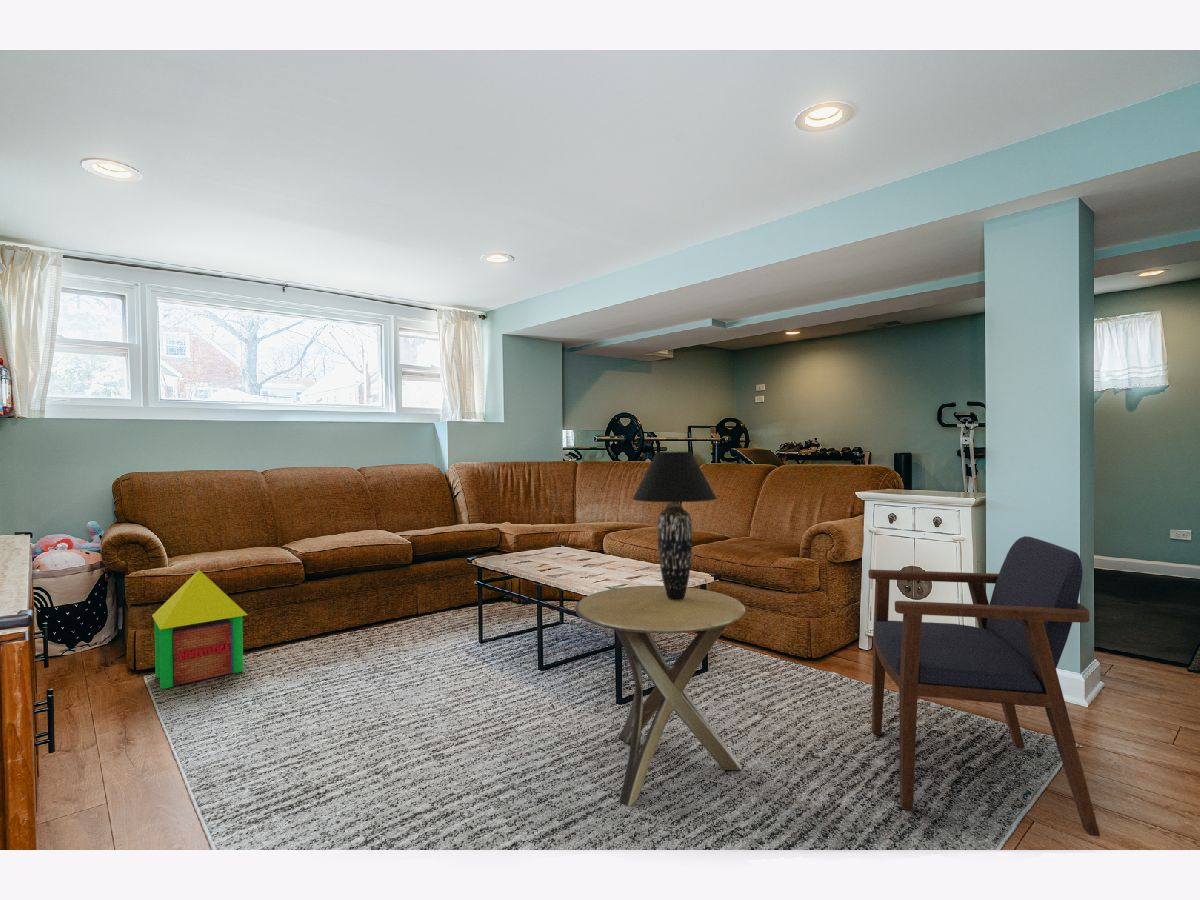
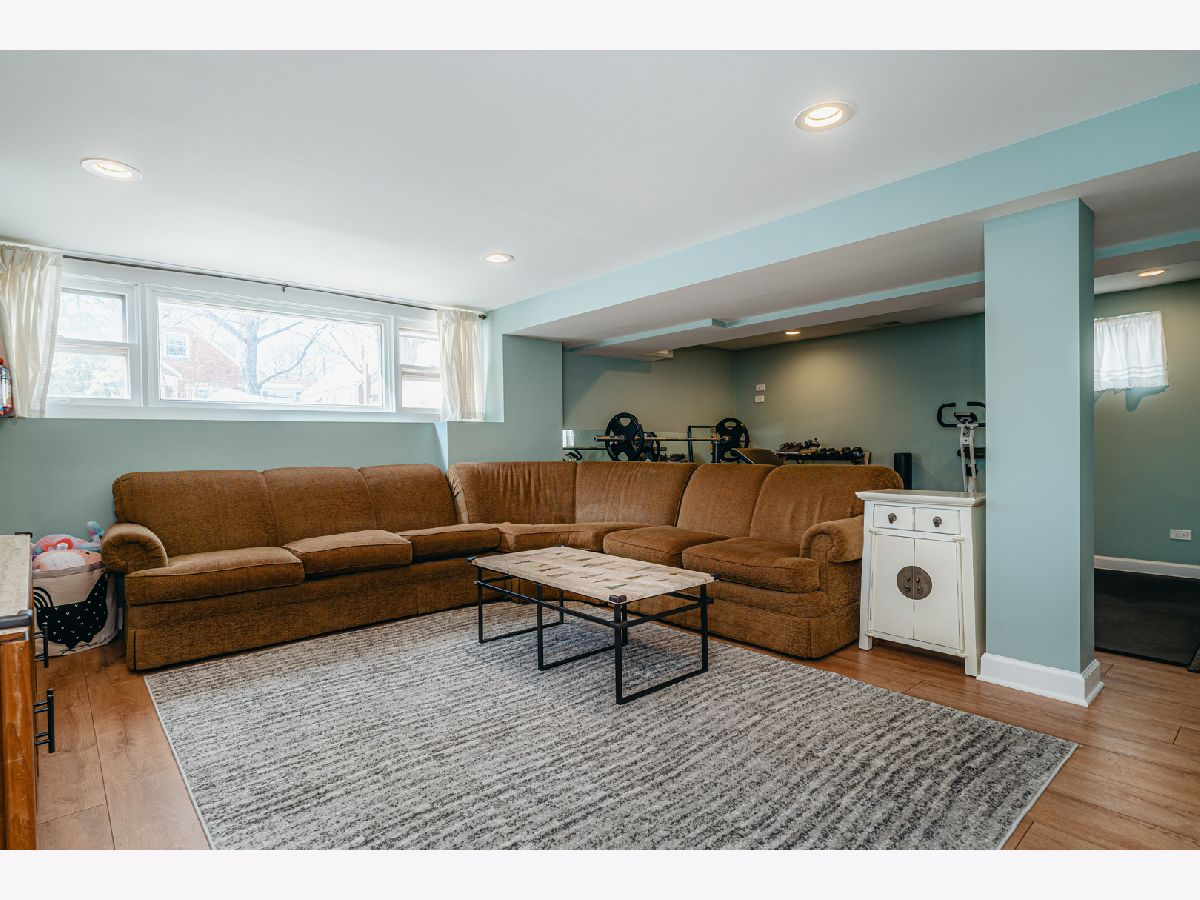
- side table [574,585,746,807]
- table lamp [631,451,718,600]
- toy house [151,569,249,690]
- armchair [867,535,1101,837]
